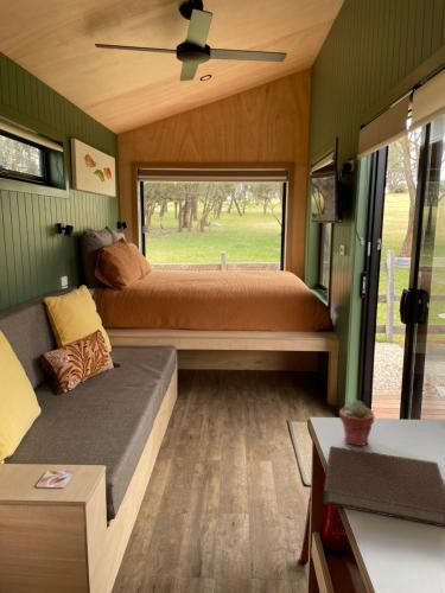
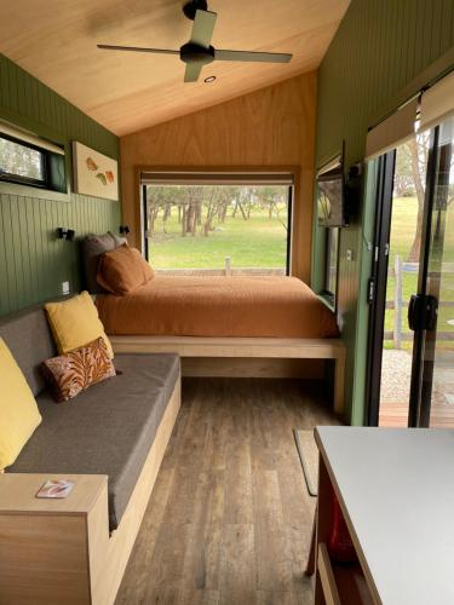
- notebook [322,445,445,528]
- potted succulent [338,398,376,447]
